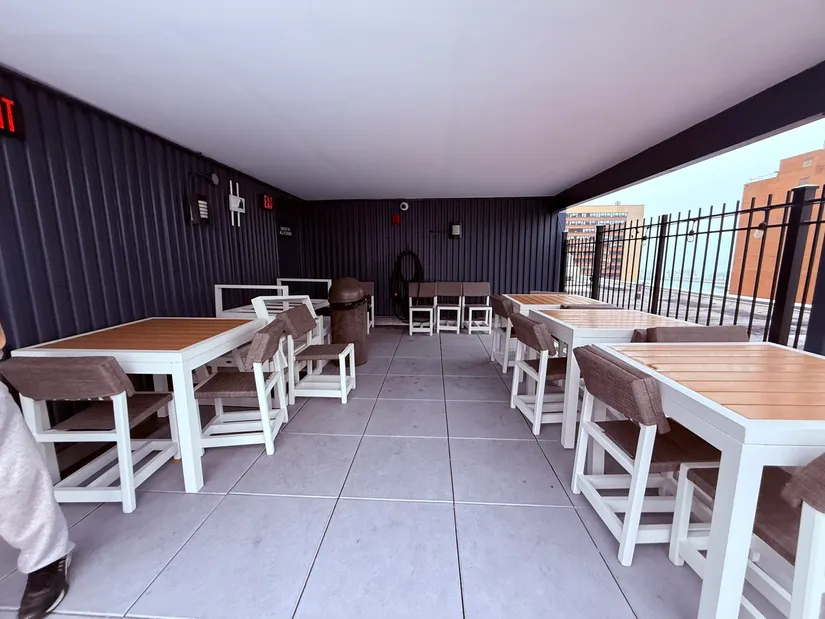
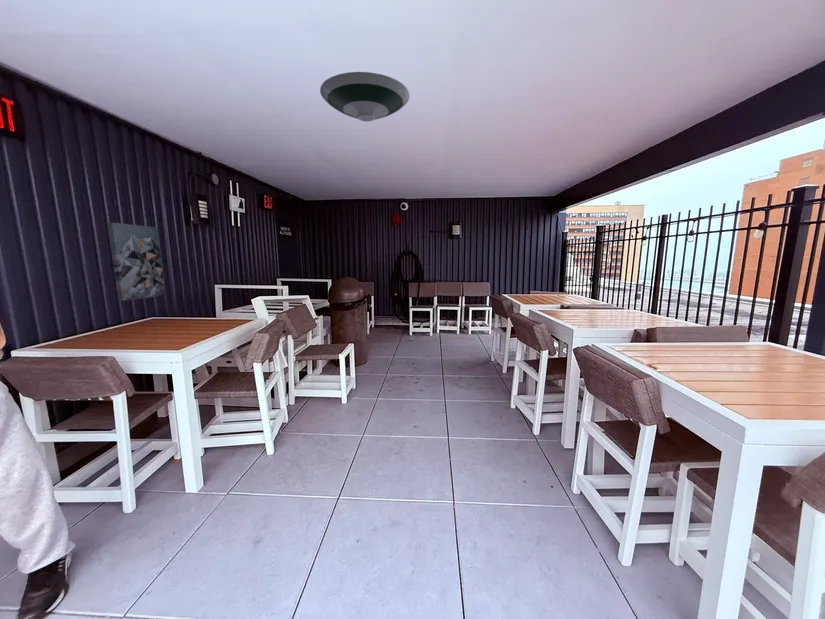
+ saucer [319,71,411,123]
+ wall art [107,222,166,302]
